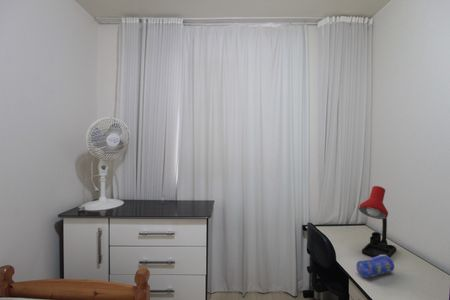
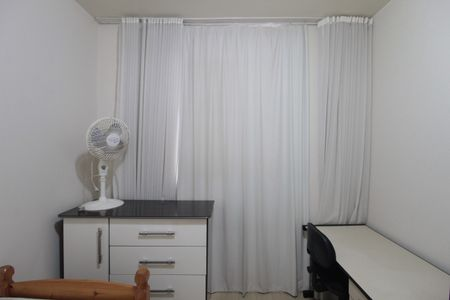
- desk lamp [358,185,397,258]
- pencil case [355,255,395,279]
